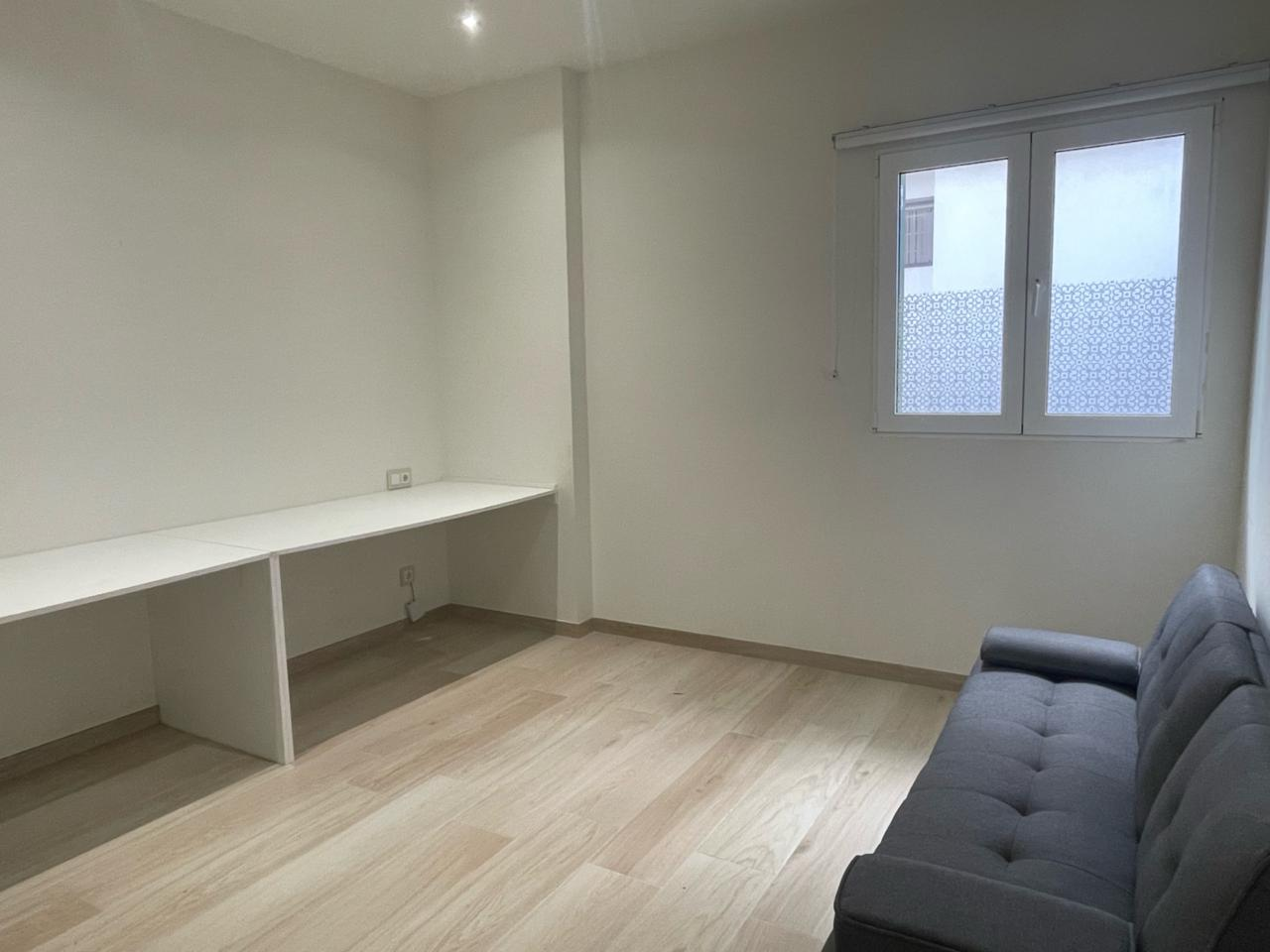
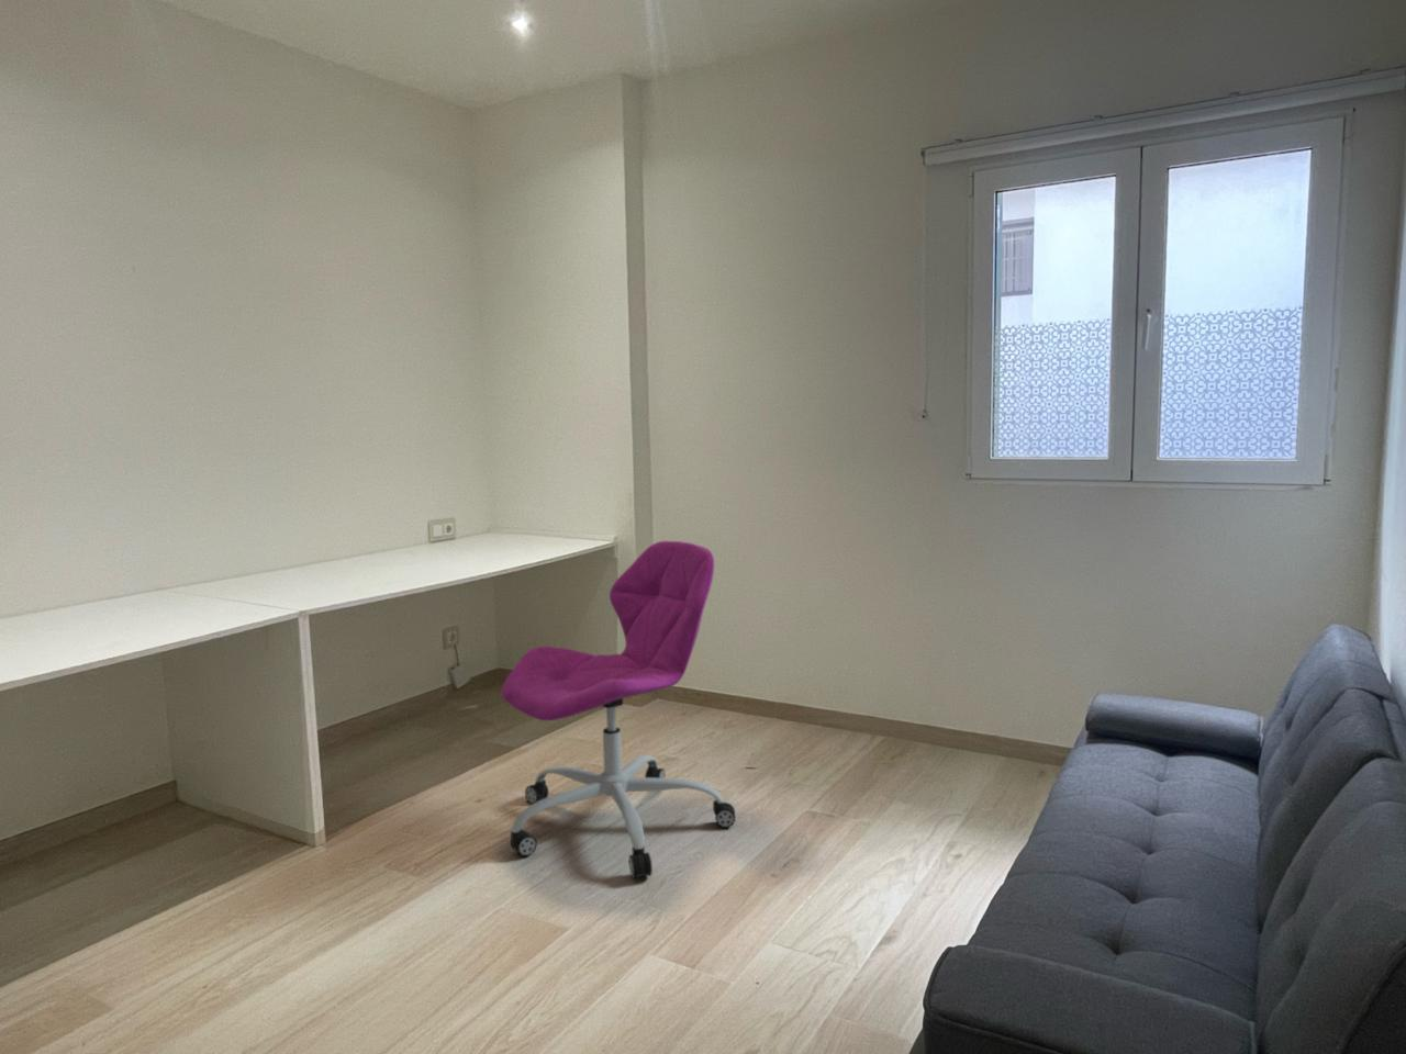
+ office chair [499,540,736,879]
